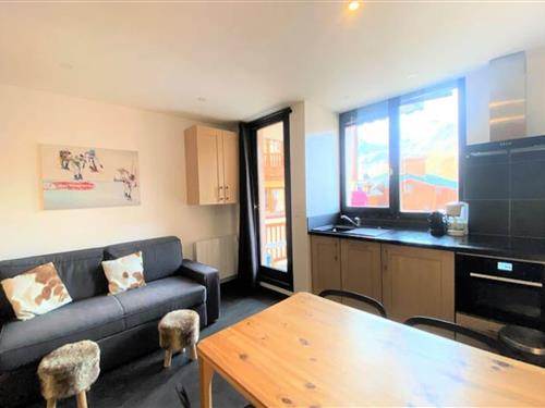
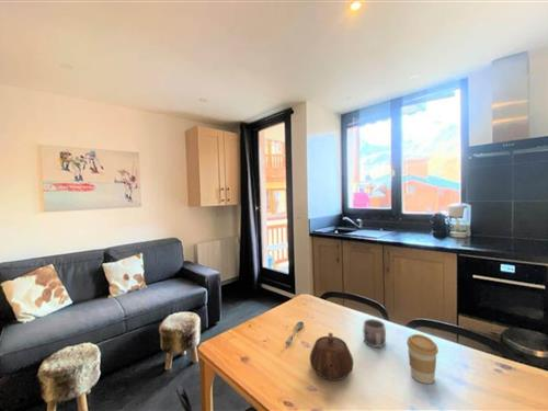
+ mug [362,318,387,349]
+ coffee cup [406,333,439,385]
+ soupspoon [285,320,305,346]
+ teapot [309,332,355,381]
